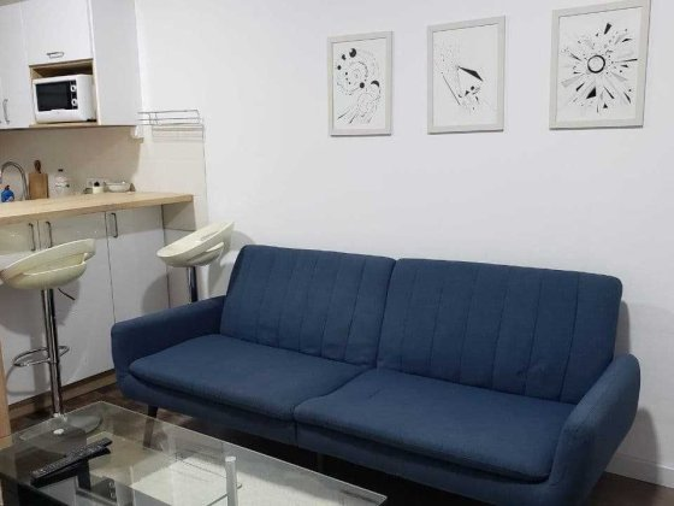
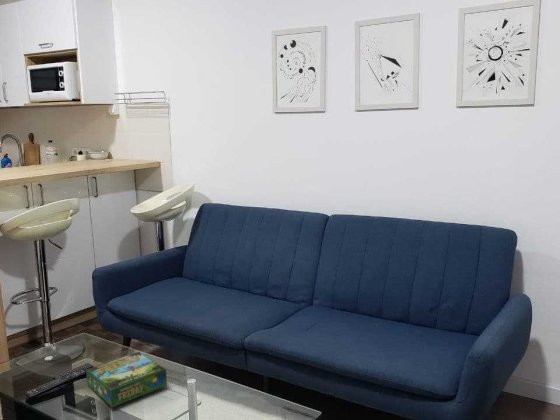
+ board game [85,351,168,408]
